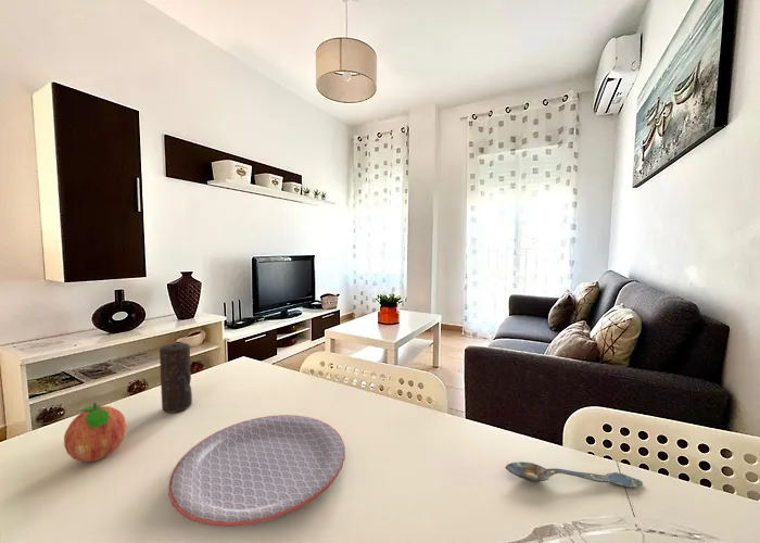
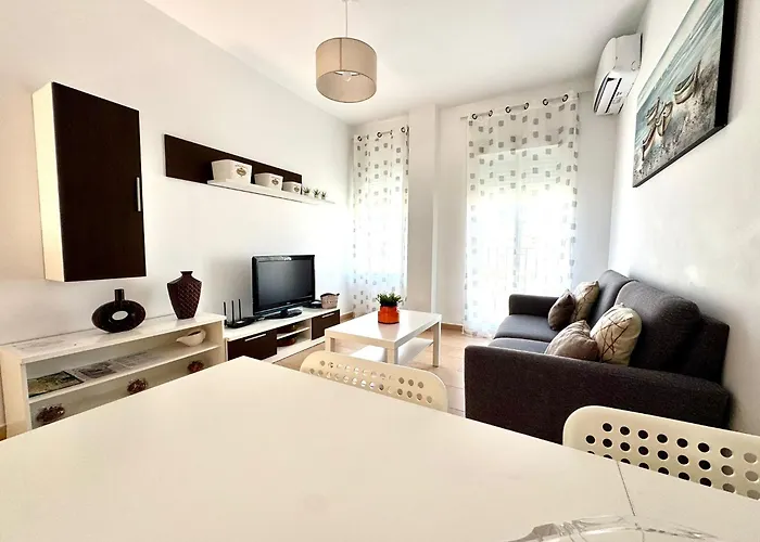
- candle [159,342,193,414]
- fruit [63,402,127,463]
- spoon [504,460,644,489]
- plate [167,414,346,528]
